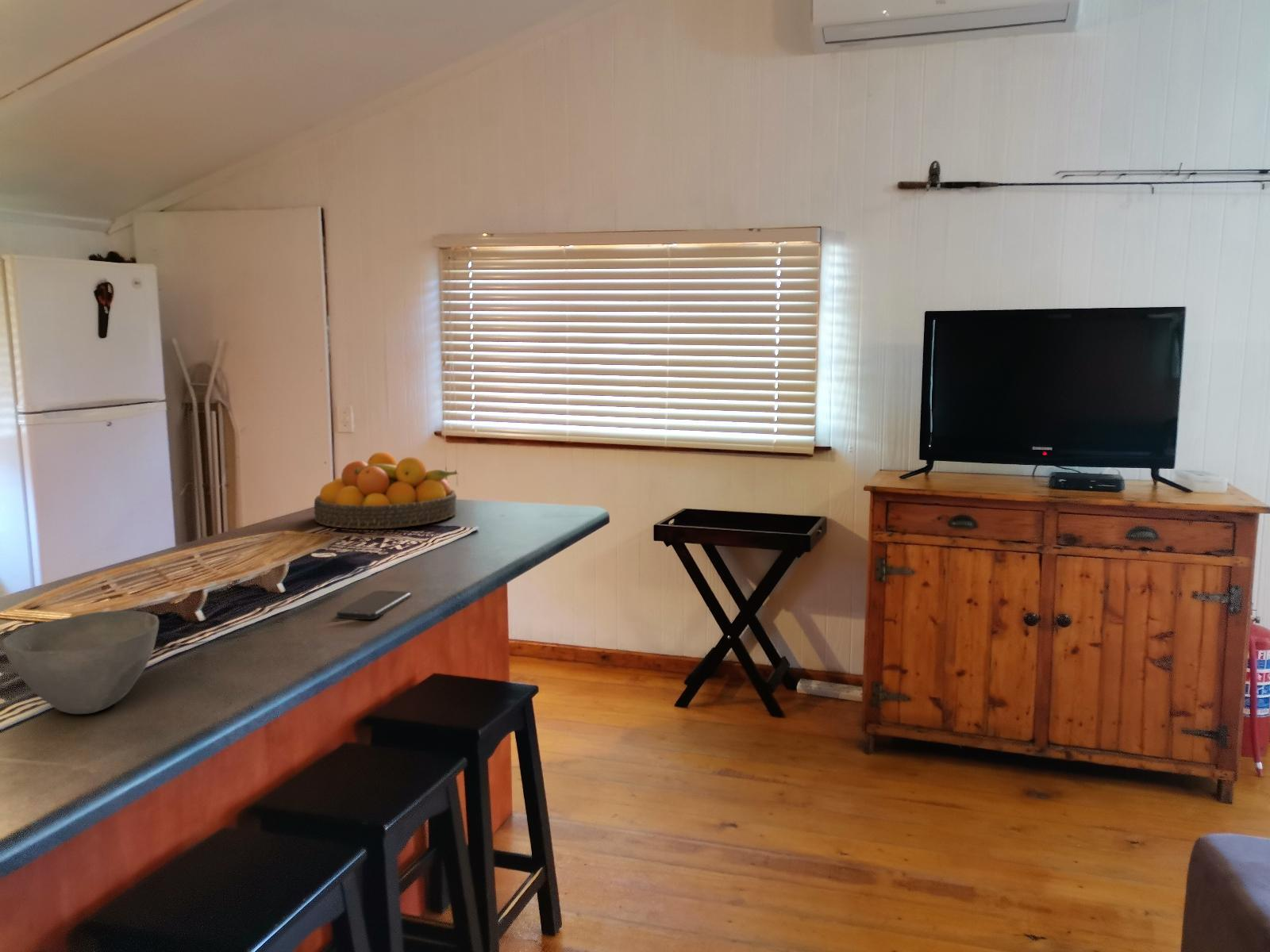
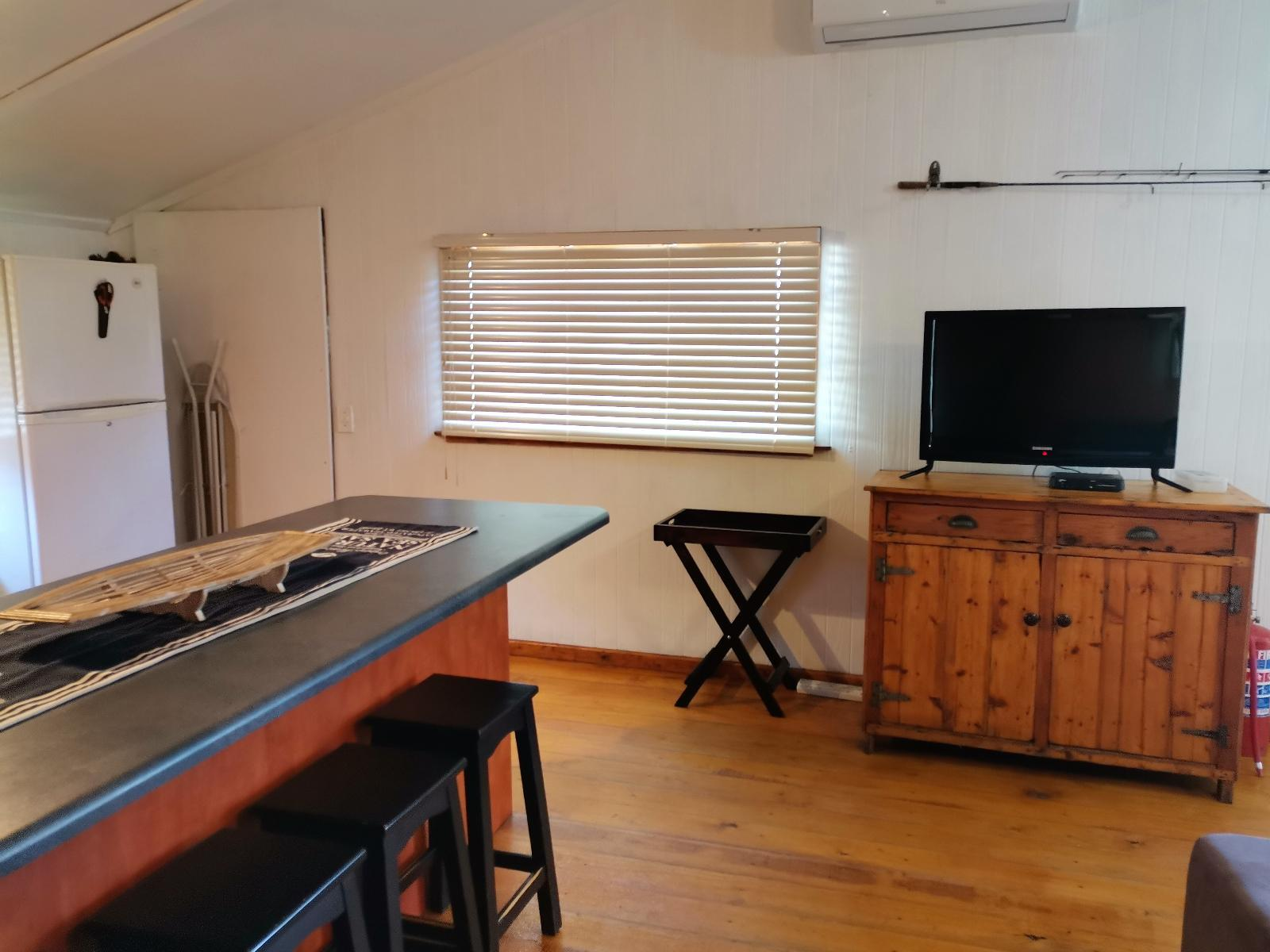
- smartphone [336,589,411,620]
- fruit bowl [314,451,459,530]
- bowl [2,609,160,715]
